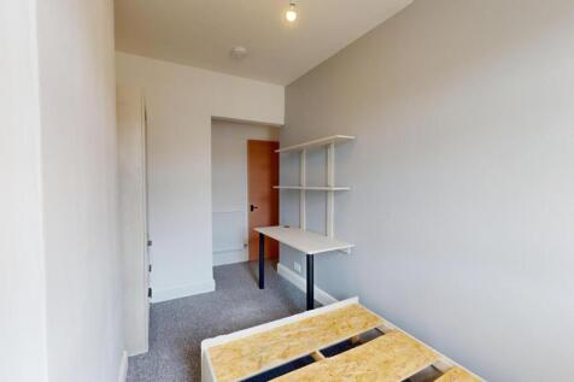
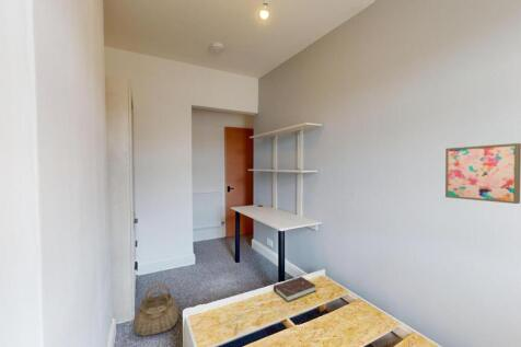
+ book [273,276,317,303]
+ wall art [444,142,521,205]
+ basket [132,284,180,337]
